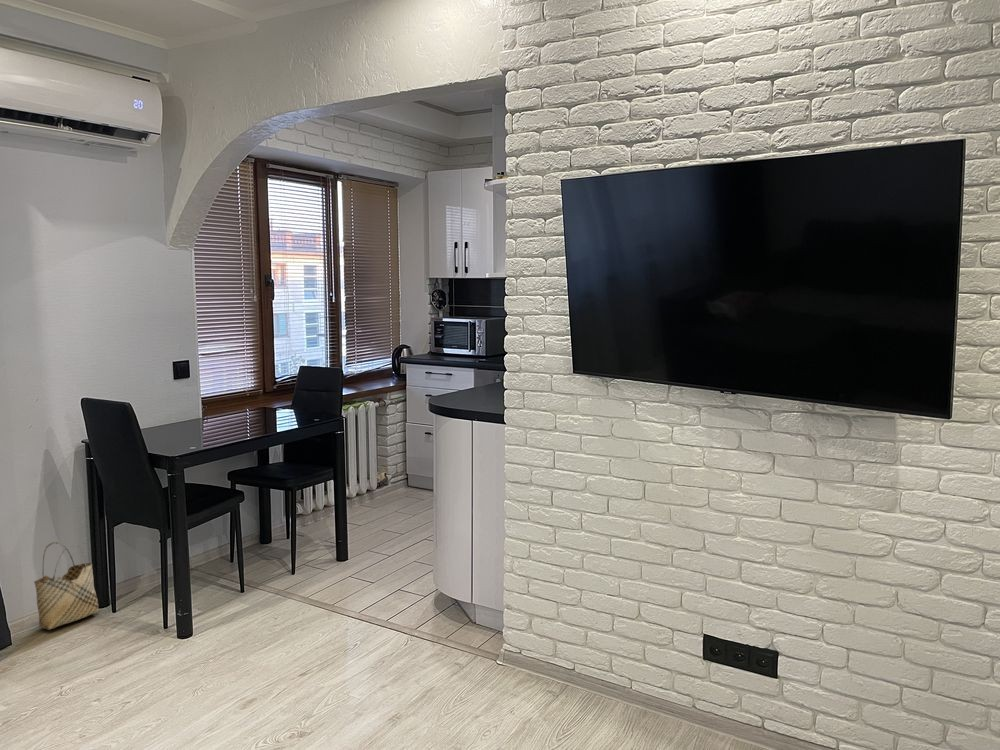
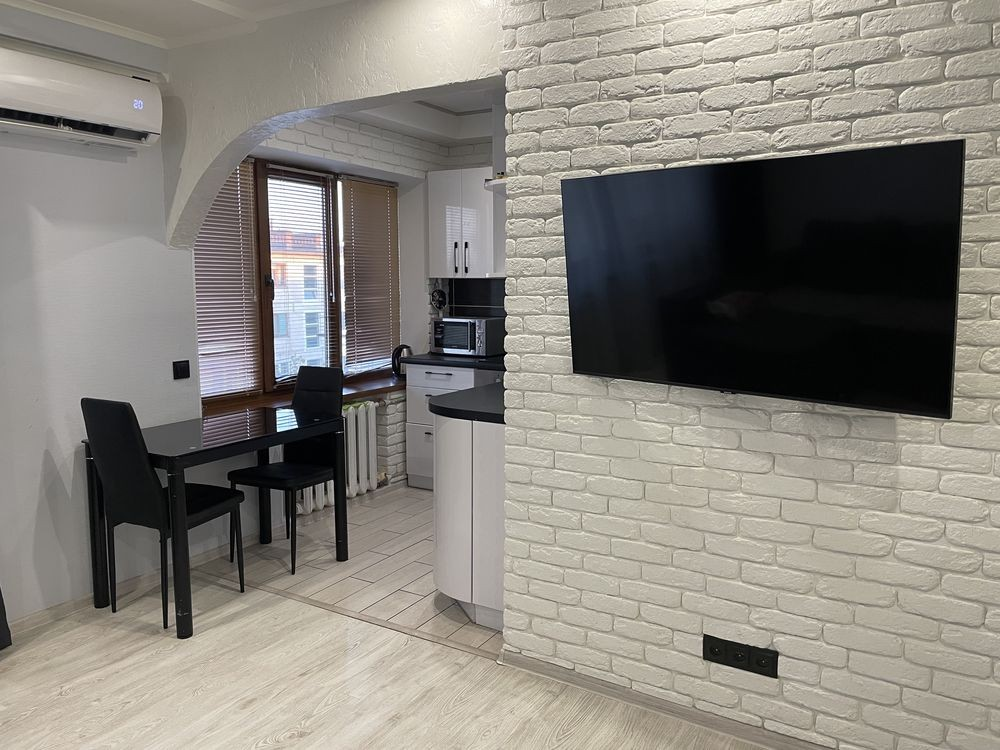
- woven basket [33,541,99,631]
